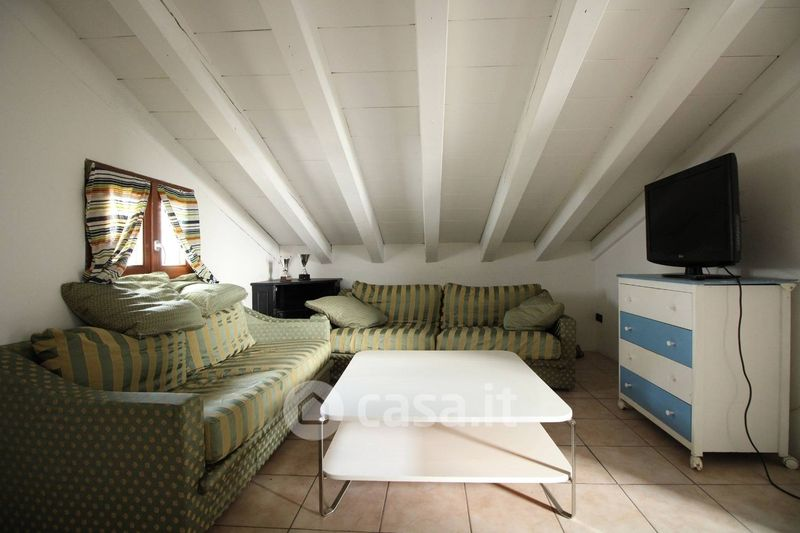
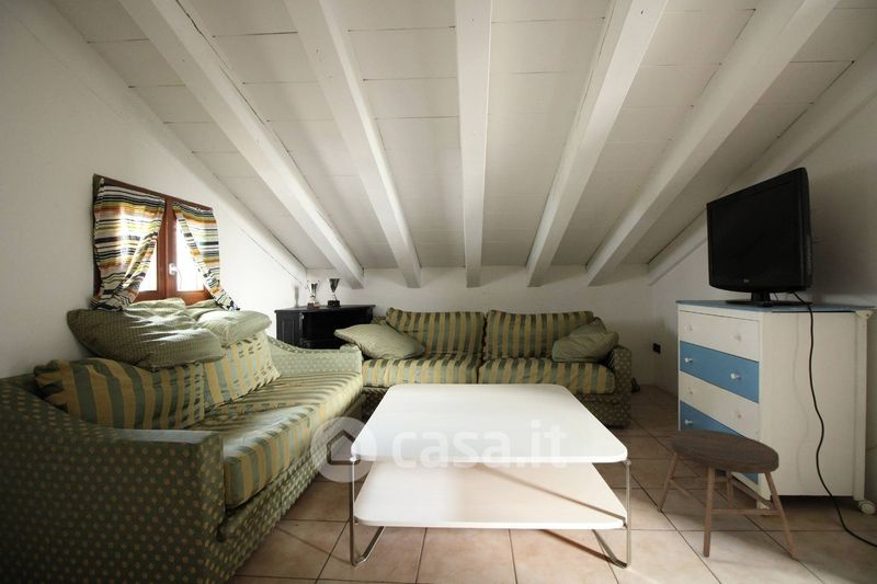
+ stool [656,428,799,561]
